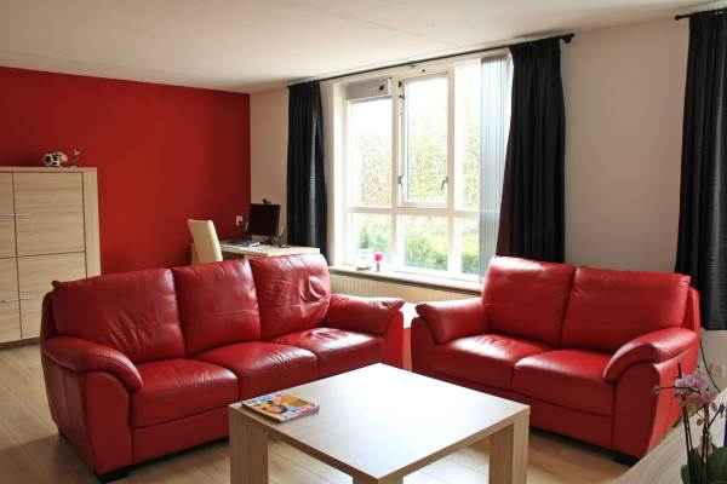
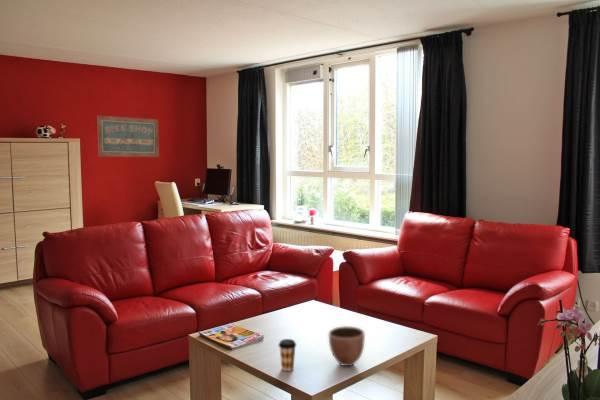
+ decorative bowl [328,325,366,367]
+ coffee cup [277,338,297,372]
+ wall art [96,115,160,158]
